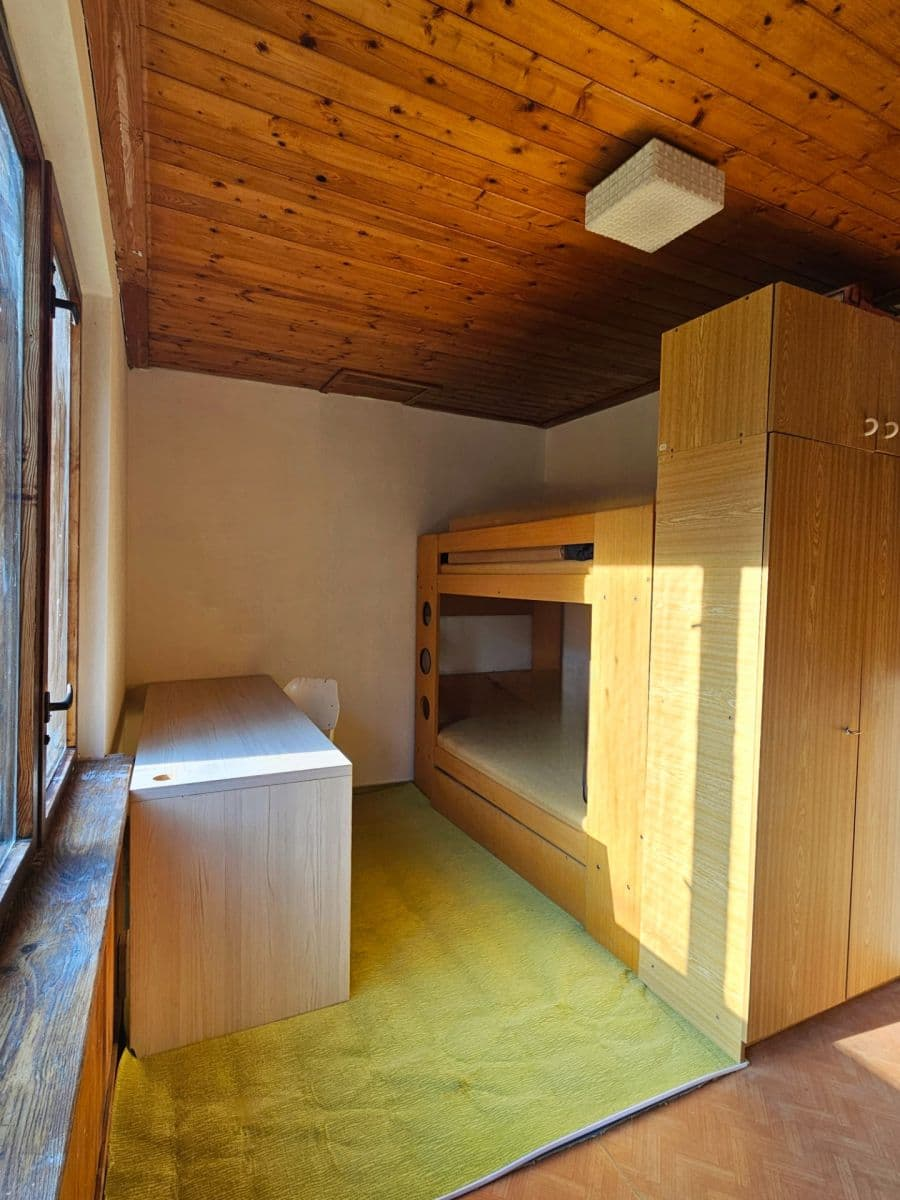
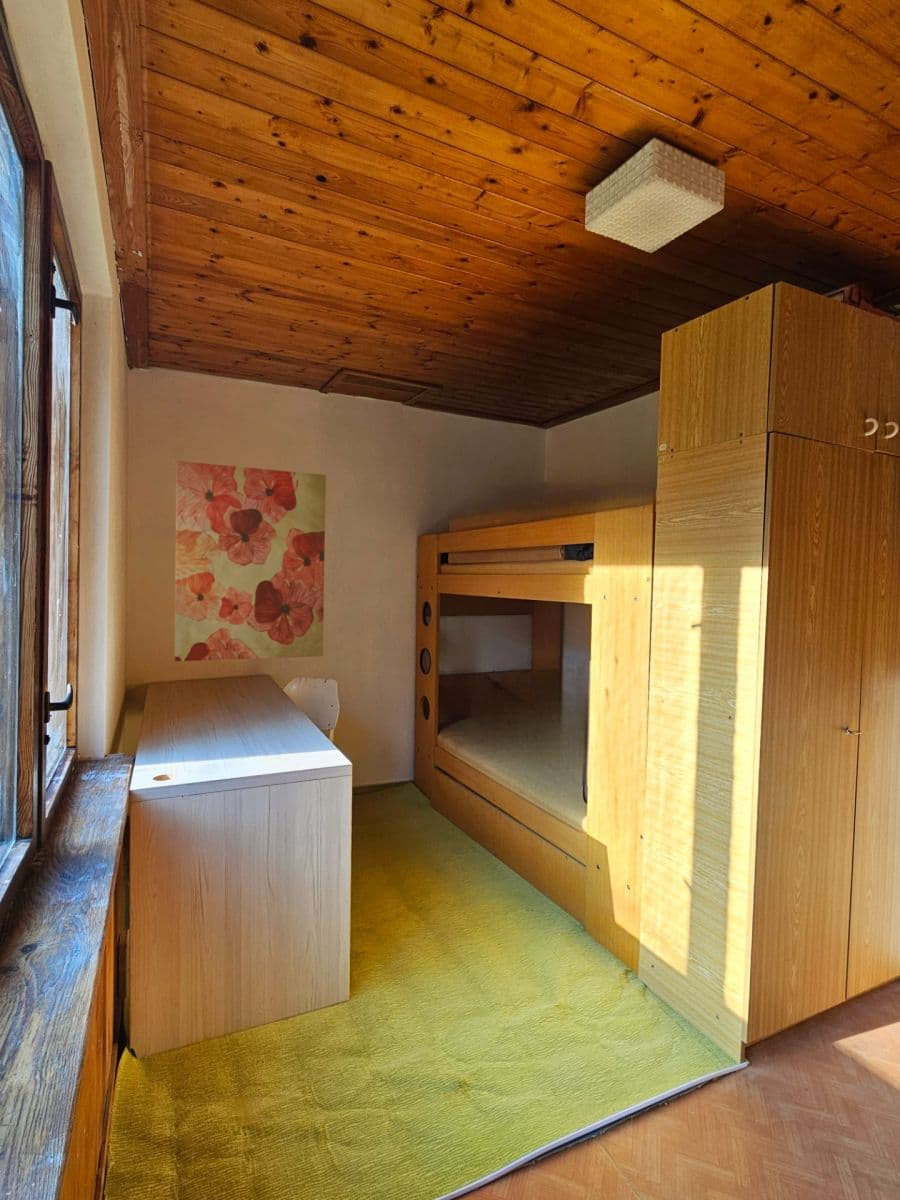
+ wall art [174,460,327,662]
